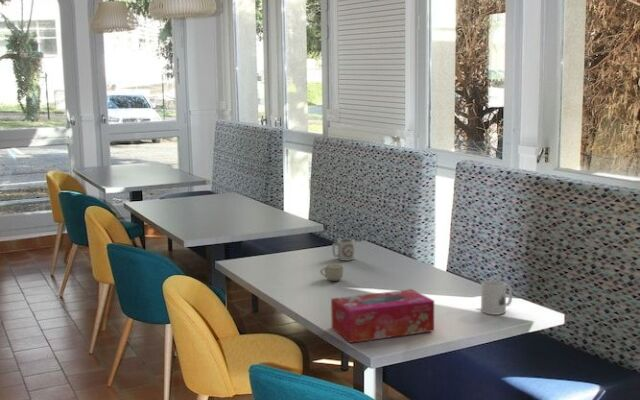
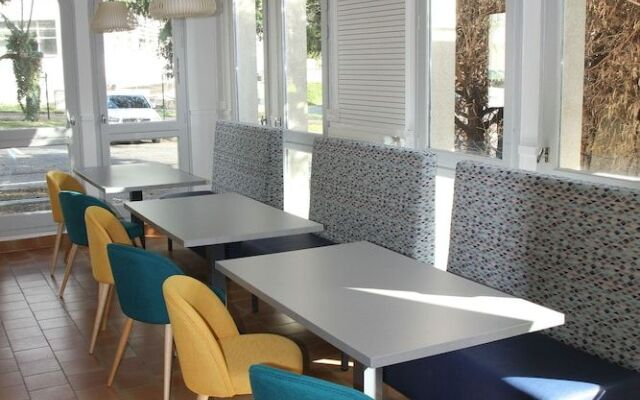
- tissue box [330,288,435,344]
- cup [319,263,345,282]
- mug [480,279,513,316]
- cup [331,238,356,262]
